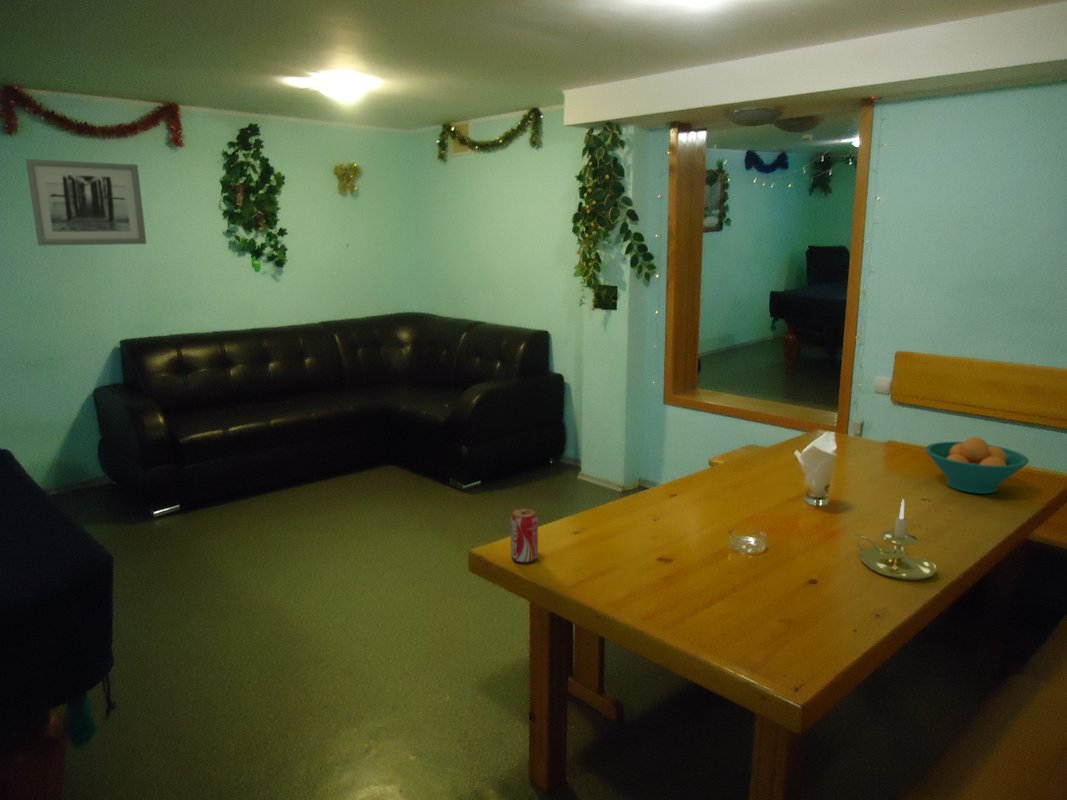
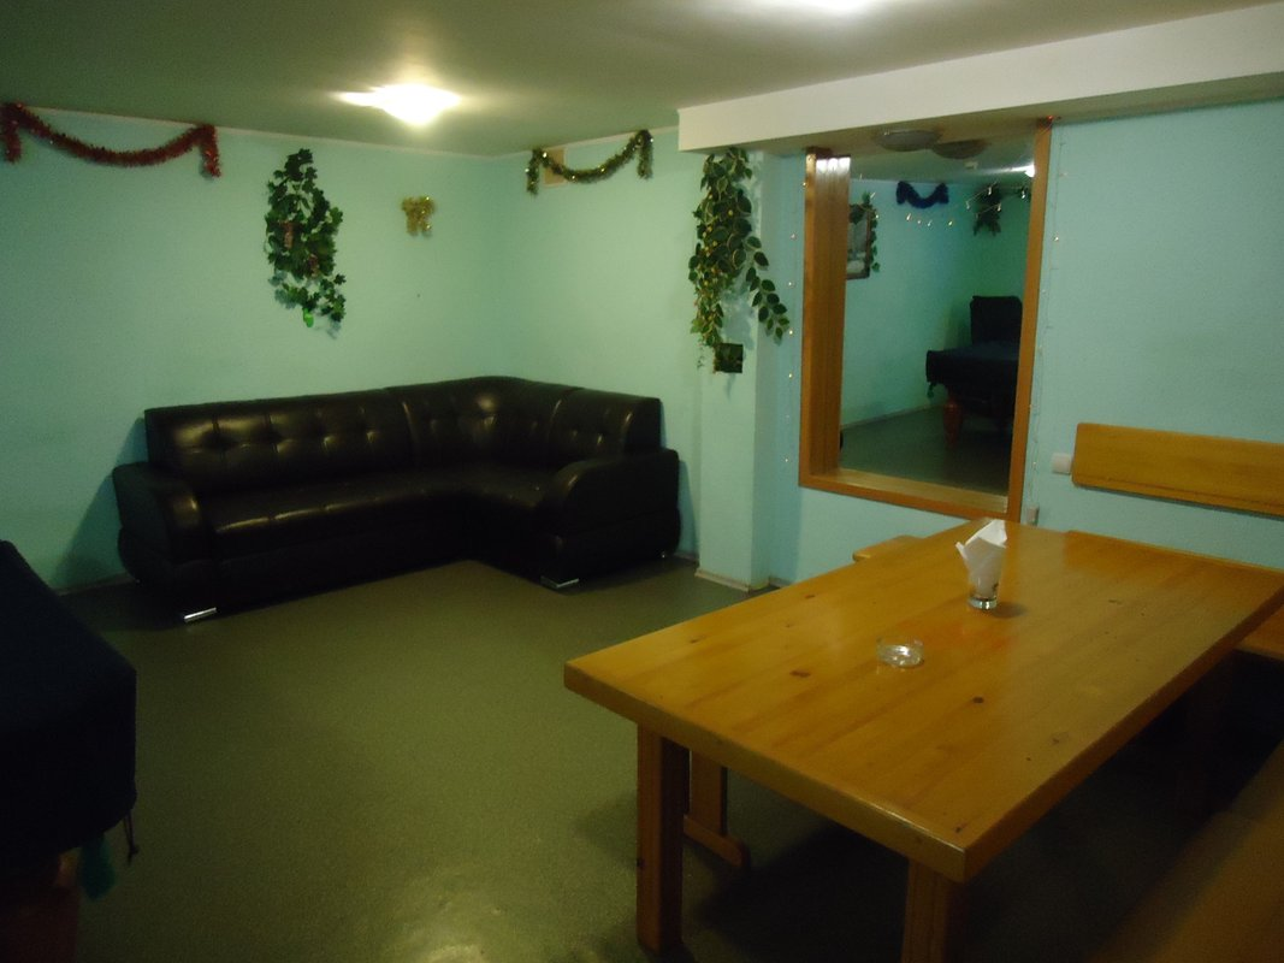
- fruit bowl [924,436,1030,495]
- candle holder [851,498,938,582]
- beverage can [509,507,539,564]
- wall art [25,158,147,246]
